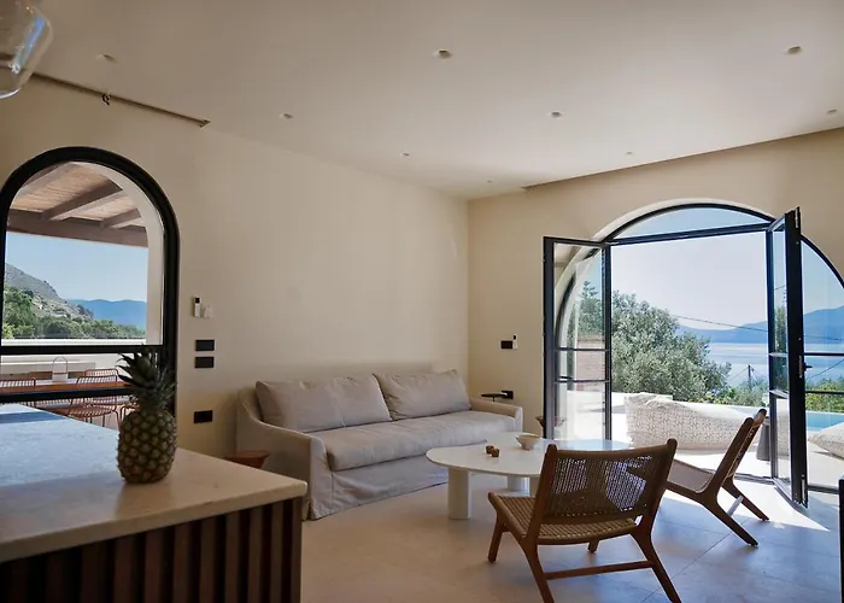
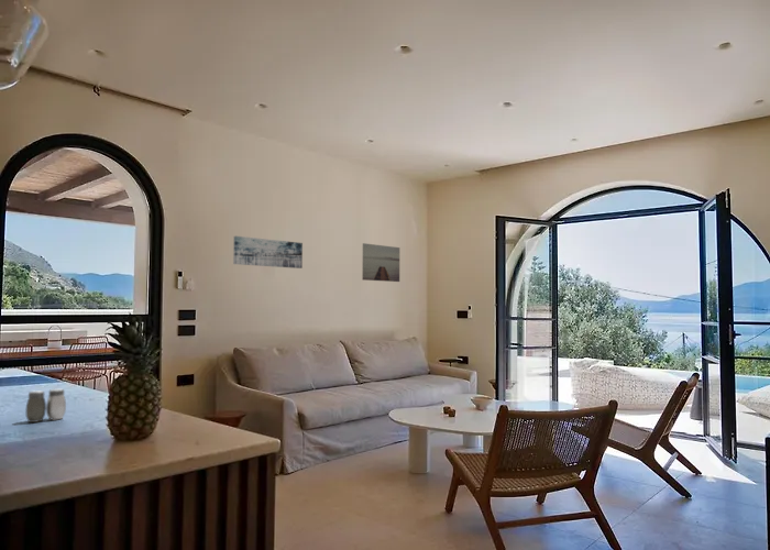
+ salt and pepper shaker [24,388,67,424]
+ wall art [232,235,304,270]
+ wall art [361,242,400,283]
